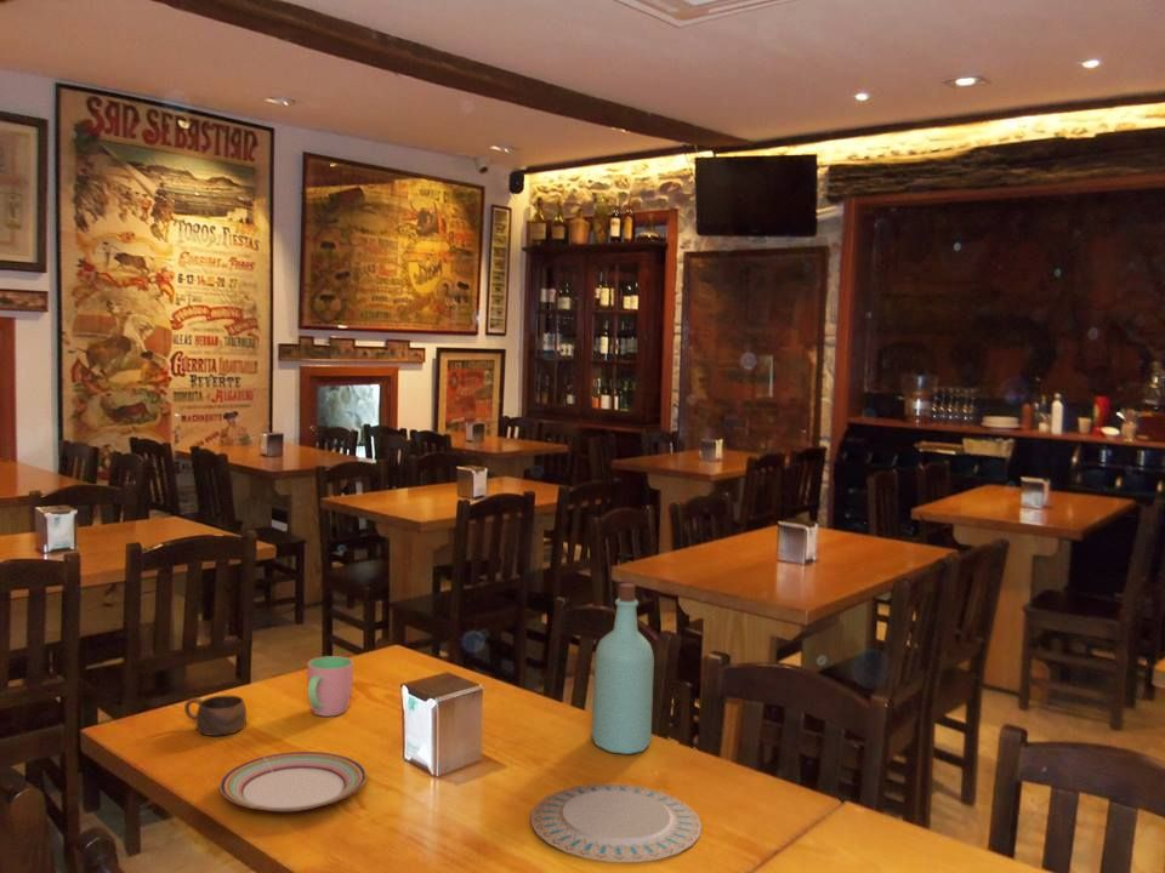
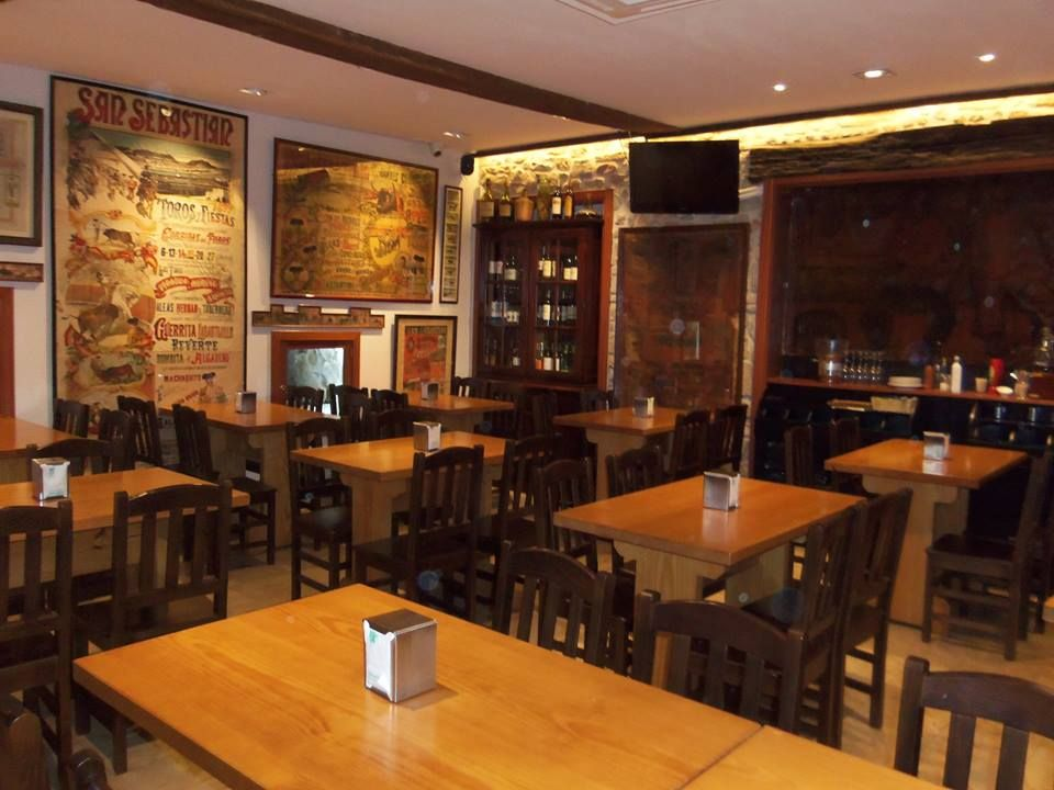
- bottle [590,582,655,755]
- plate [218,751,368,812]
- cup [306,655,354,718]
- cup [183,695,248,737]
- chinaware [530,782,703,863]
